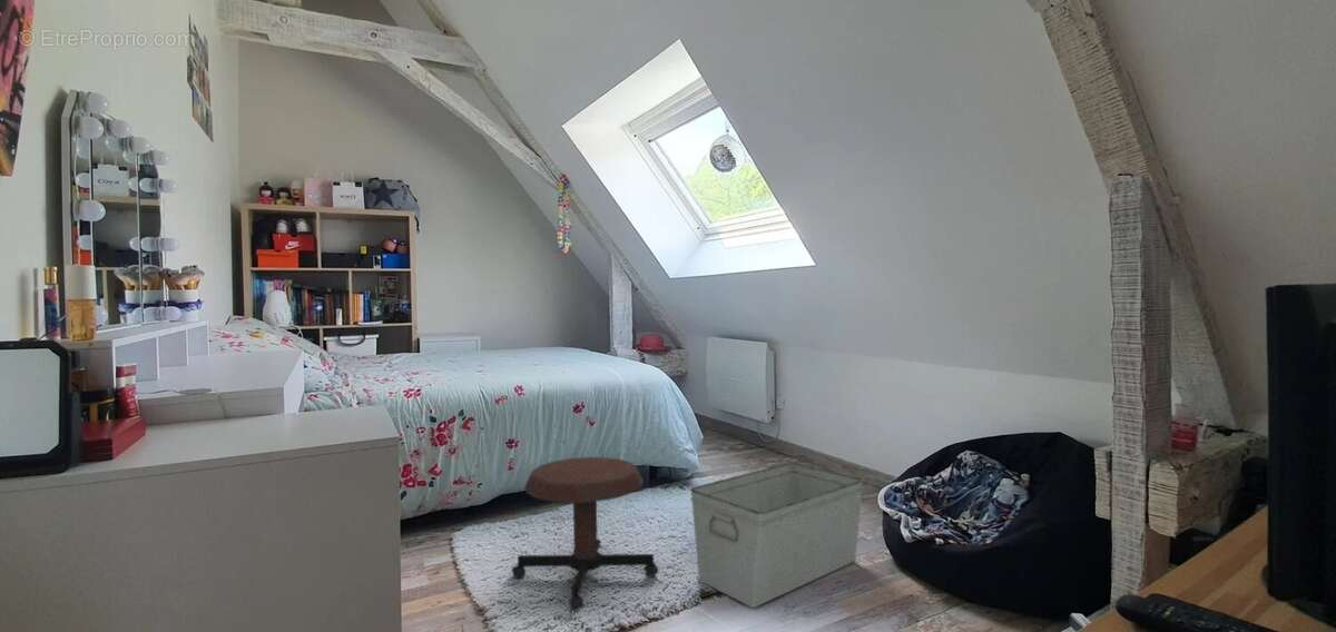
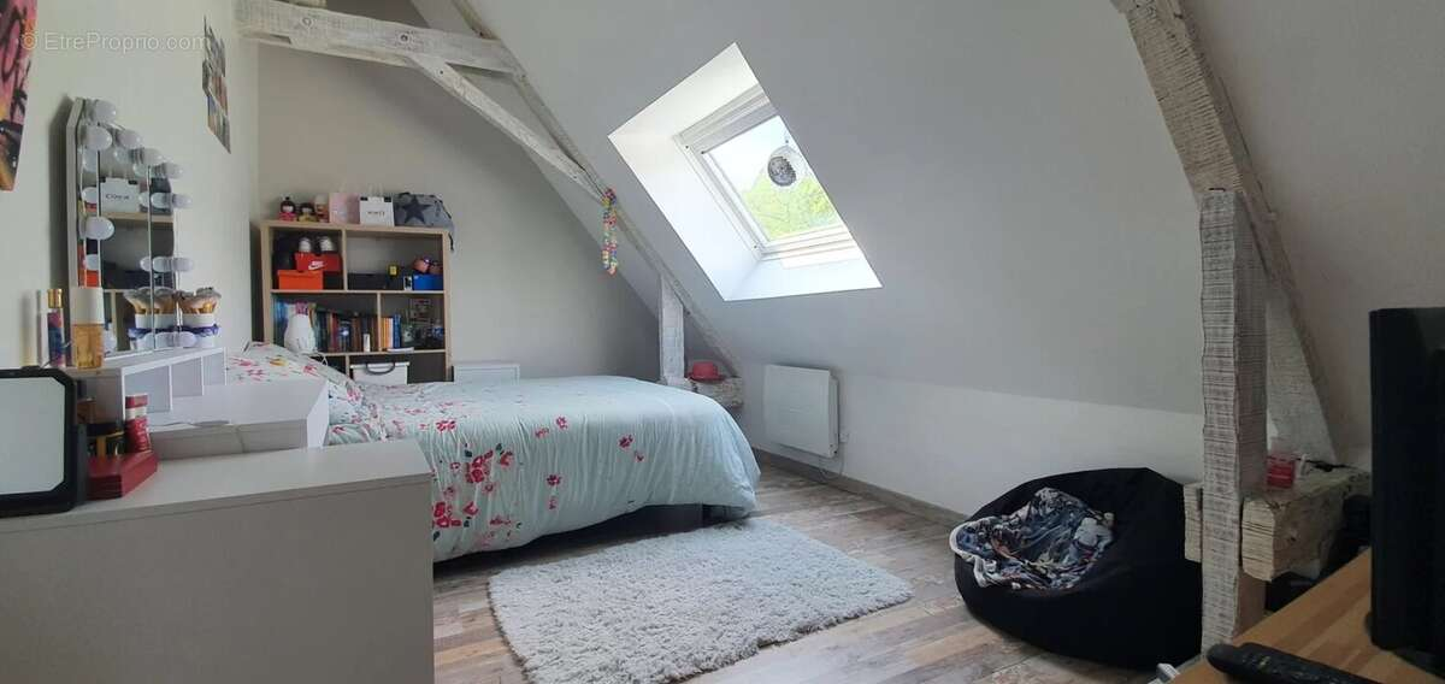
- storage bin [689,461,865,609]
- stool [511,456,659,612]
